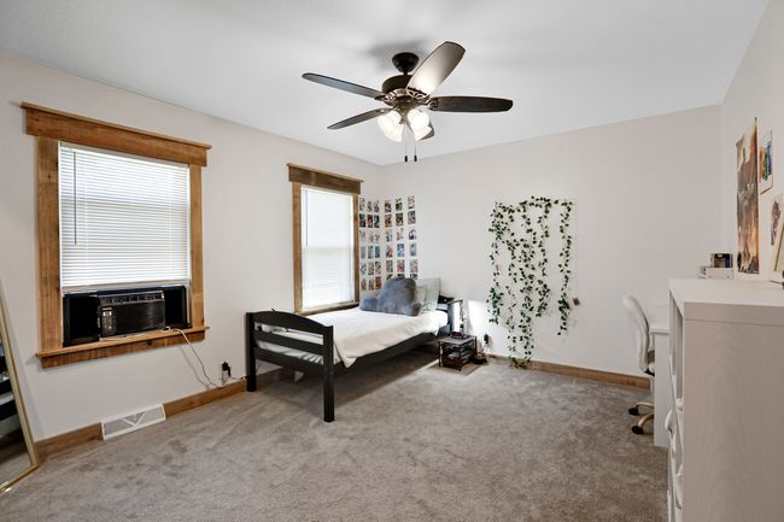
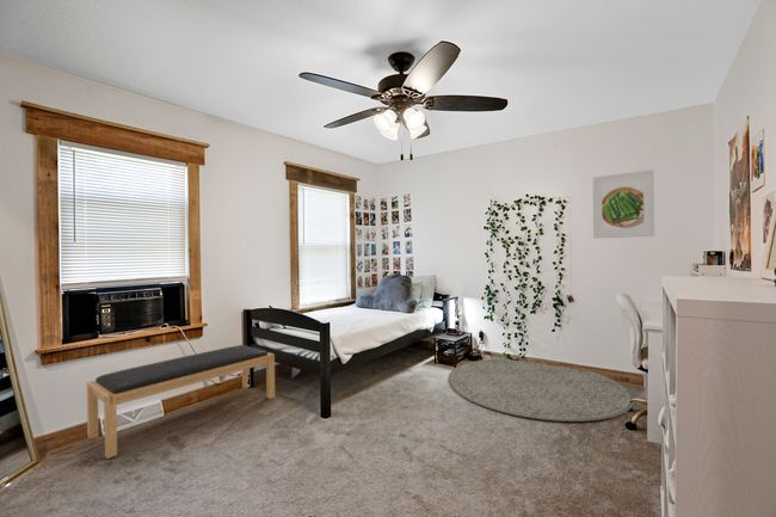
+ bench [86,344,276,460]
+ rug [446,357,635,423]
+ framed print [592,168,655,240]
